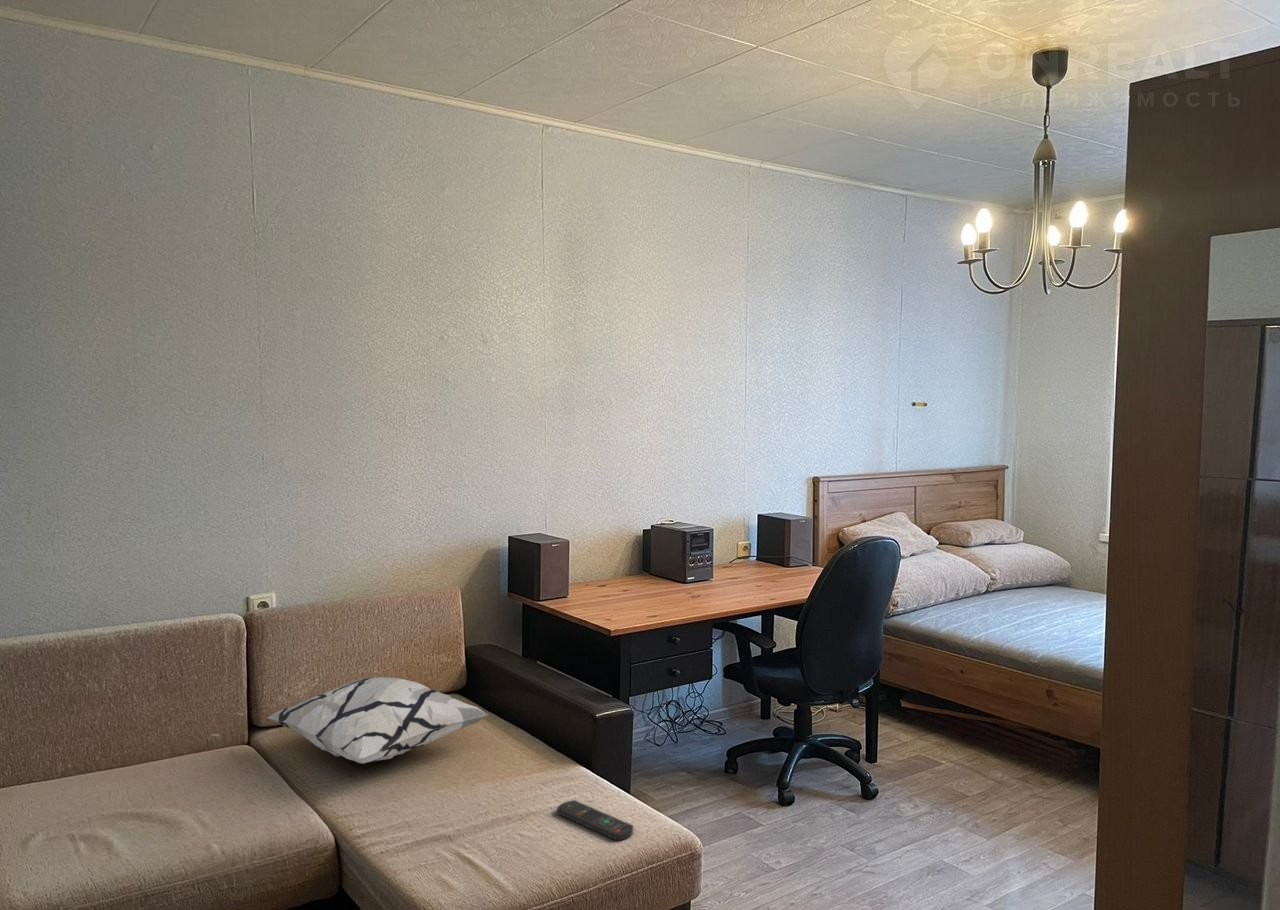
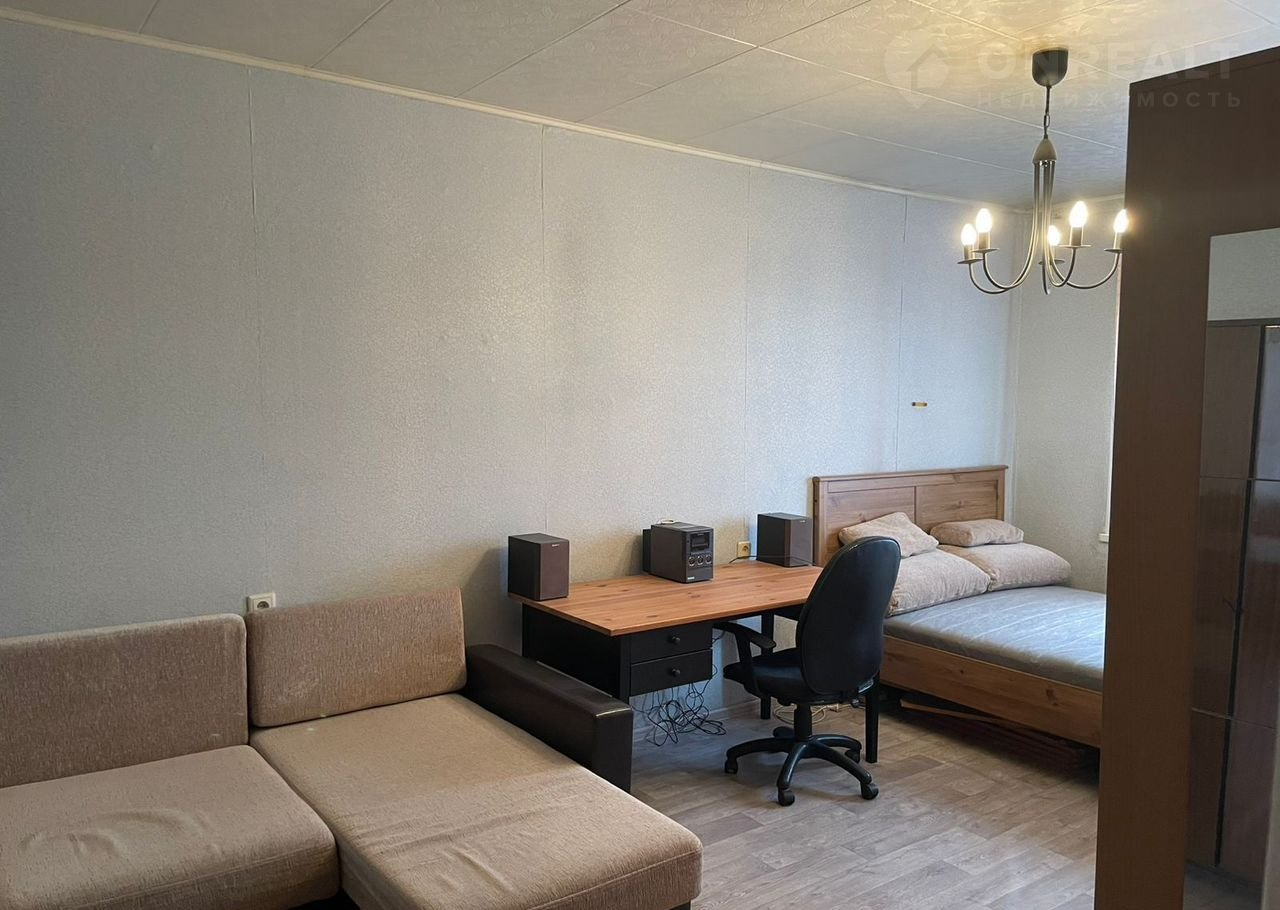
- remote control [556,799,634,841]
- decorative pillow [267,676,490,765]
